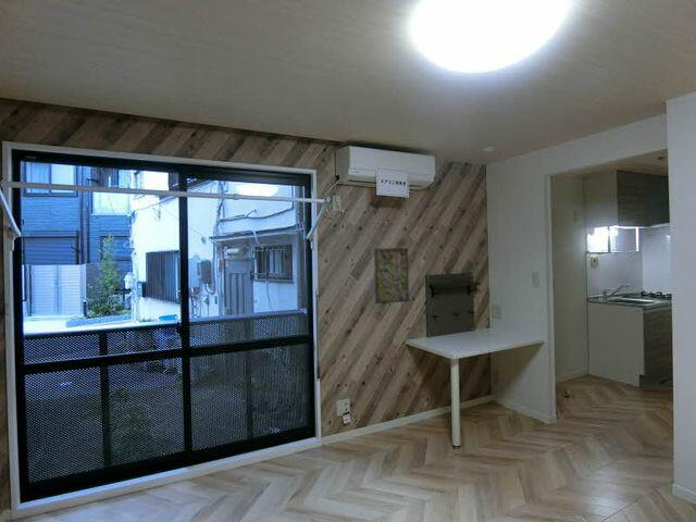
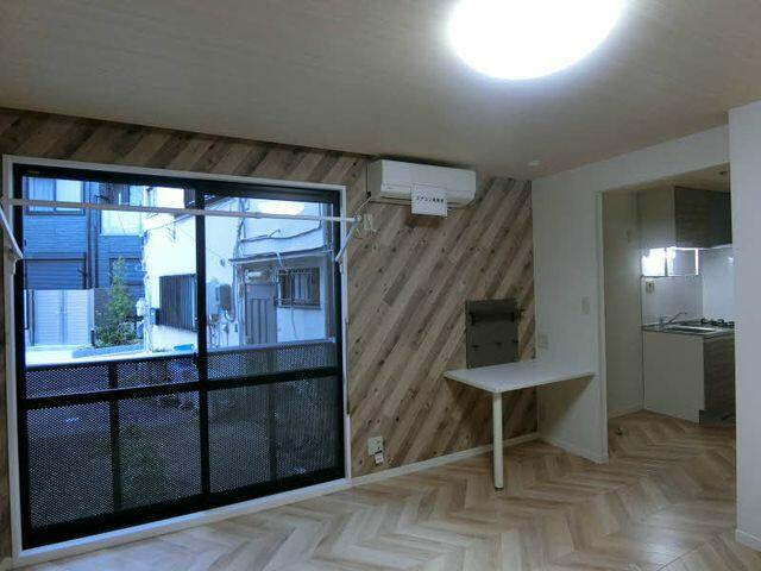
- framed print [373,247,410,304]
